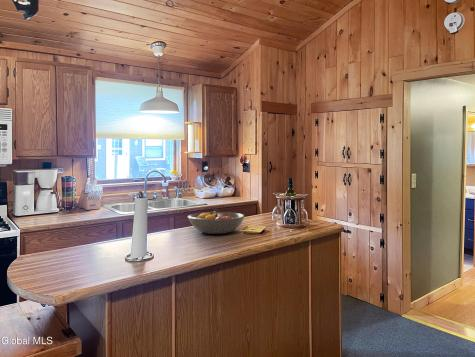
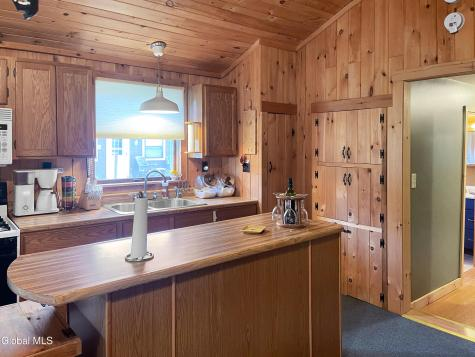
- fruit bowl [187,211,246,235]
